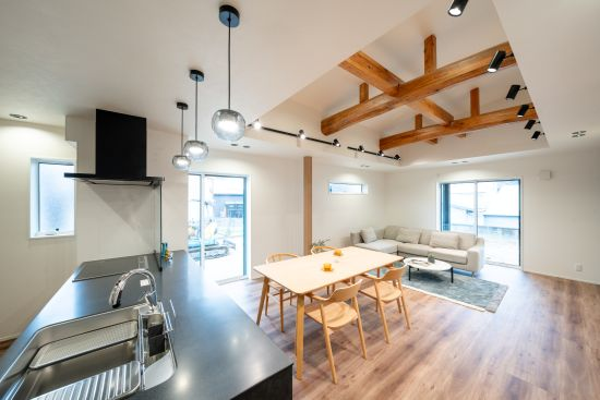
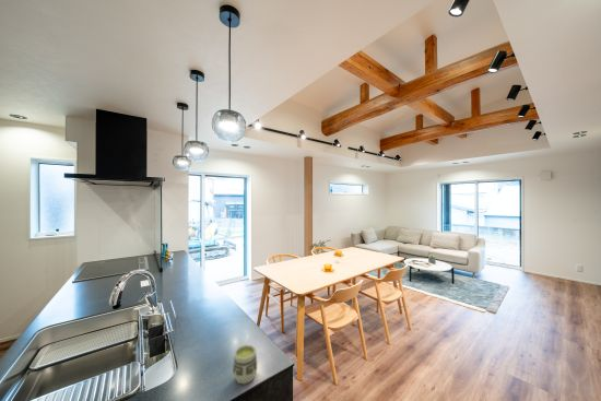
+ cup [232,344,259,386]
